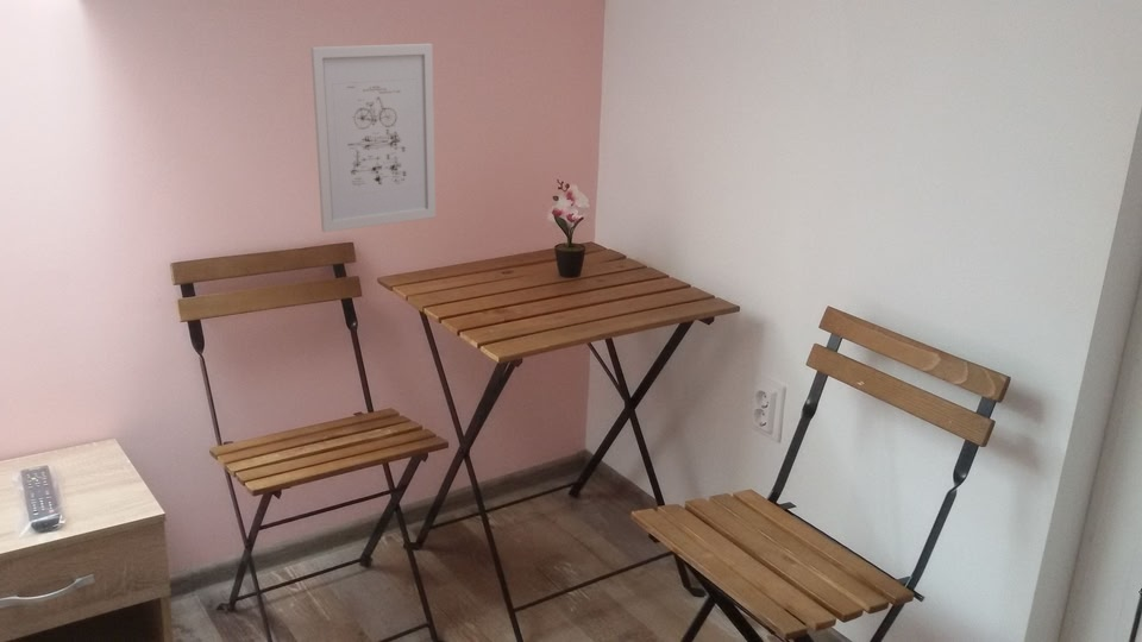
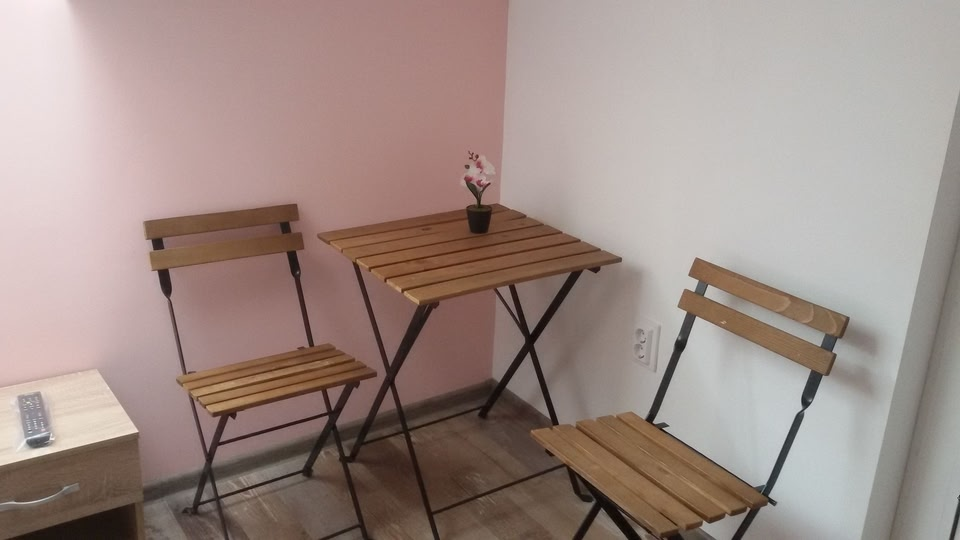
- wall art [309,43,437,233]
